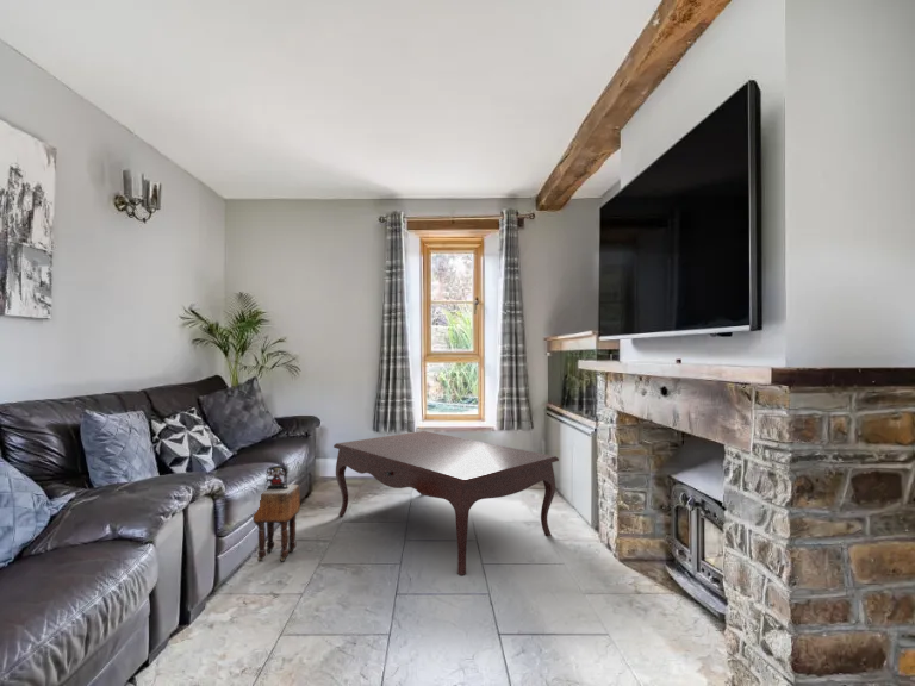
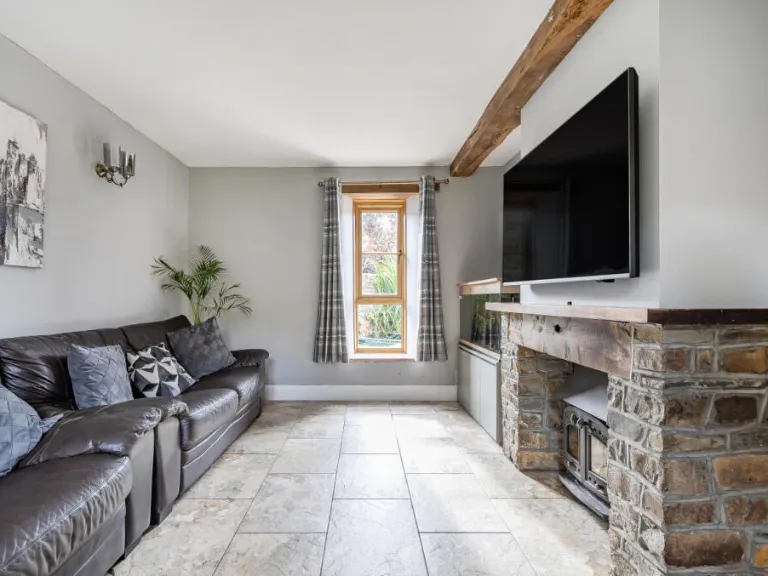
- stool [251,464,301,563]
- coffee table [332,430,560,576]
